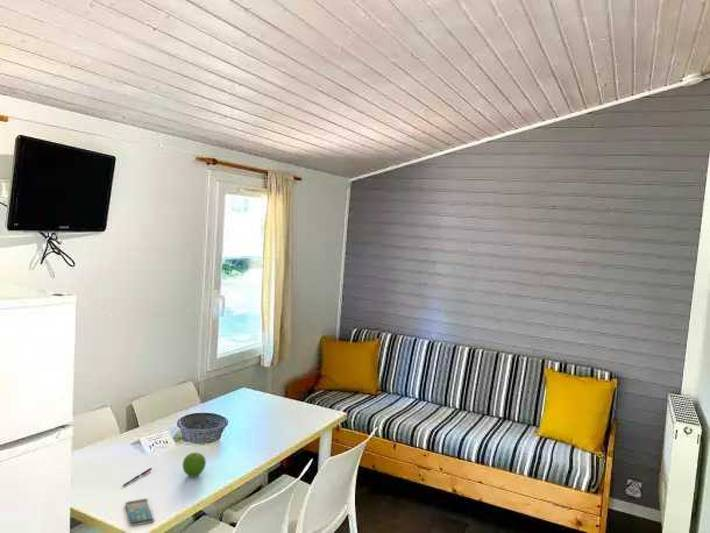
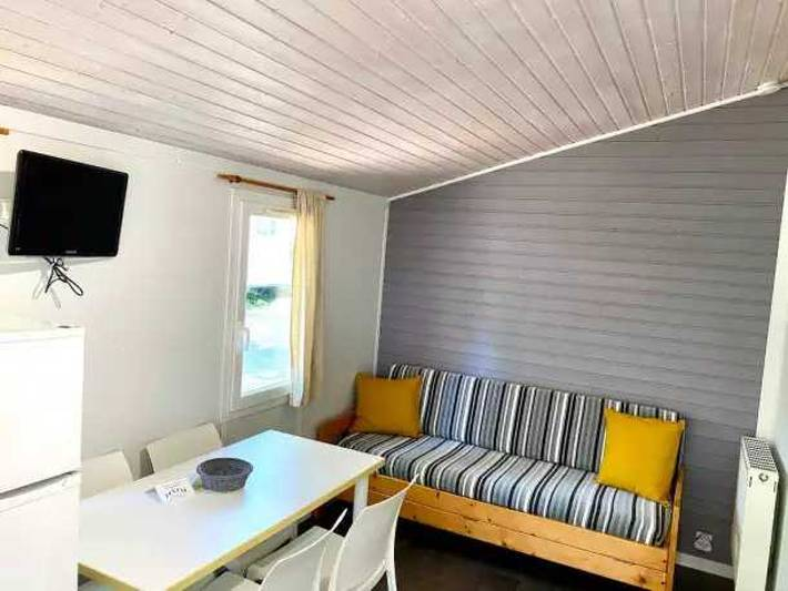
- pen [121,467,153,487]
- fruit [182,452,207,478]
- smartphone [124,498,156,527]
